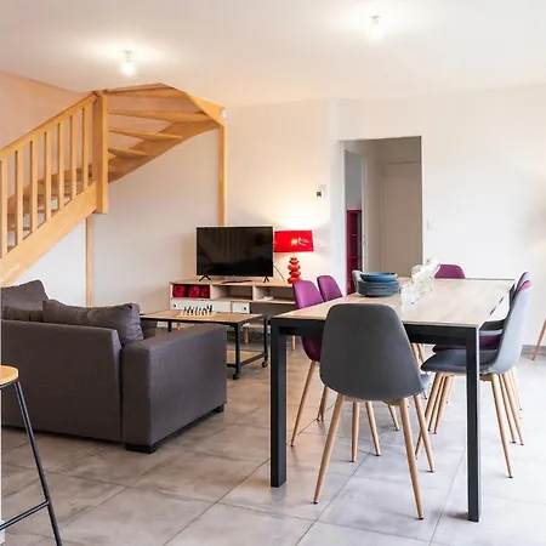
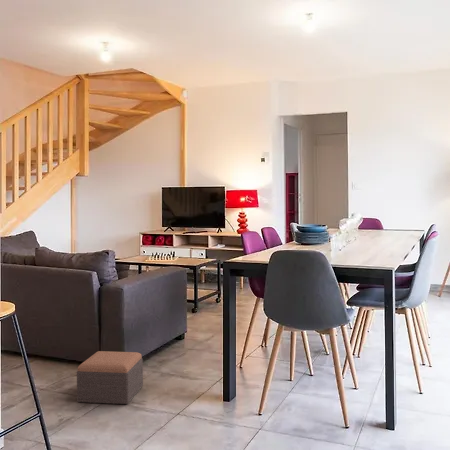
+ footstool [76,350,144,405]
